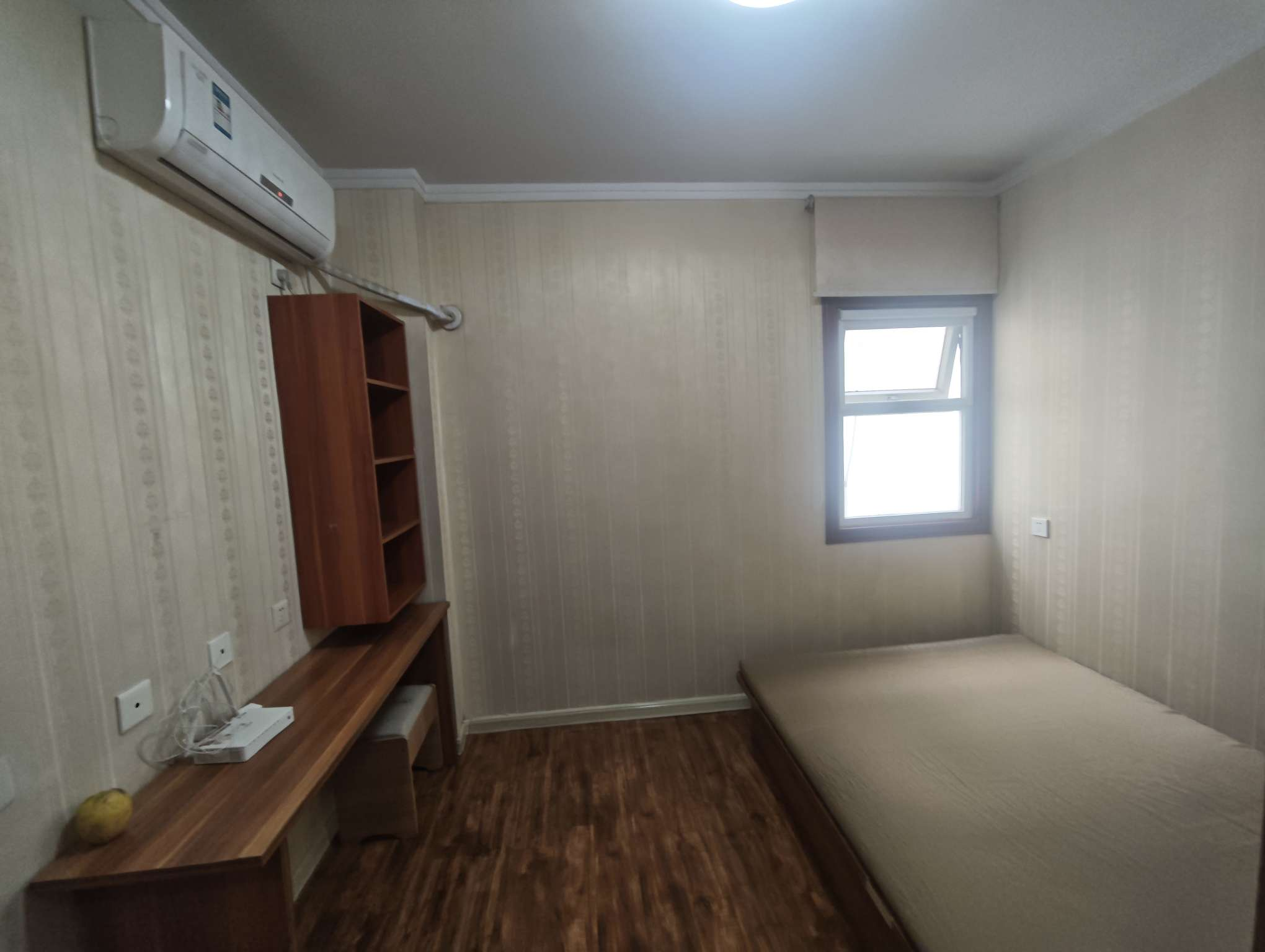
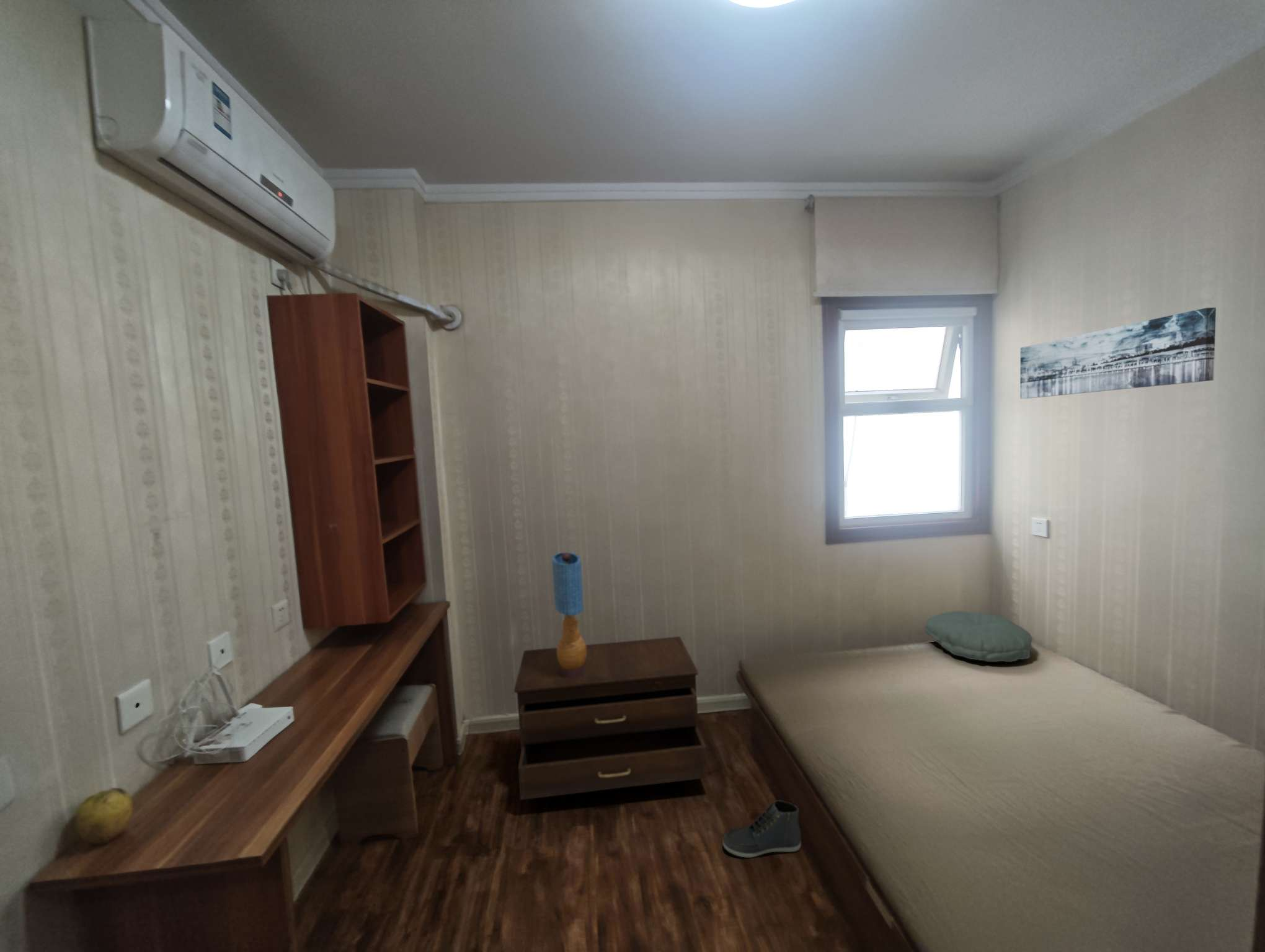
+ drawer [513,636,708,801]
+ sneaker [722,800,802,858]
+ wall art [1019,307,1217,399]
+ table lamp [551,552,587,678]
+ pillow [924,610,1032,663]
